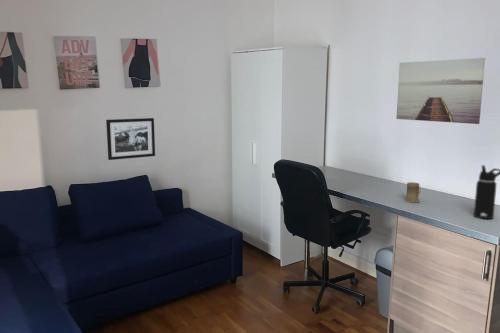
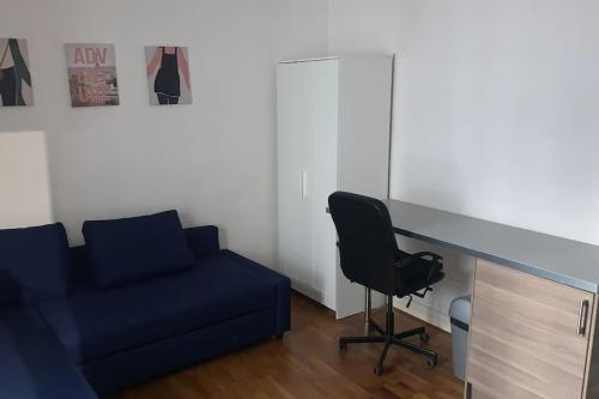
- water bottle [473,164,500,220]
- wall art [395,57,486,125]
- picture frame [105,117,156,161]
- mug [404,181,422,204]
